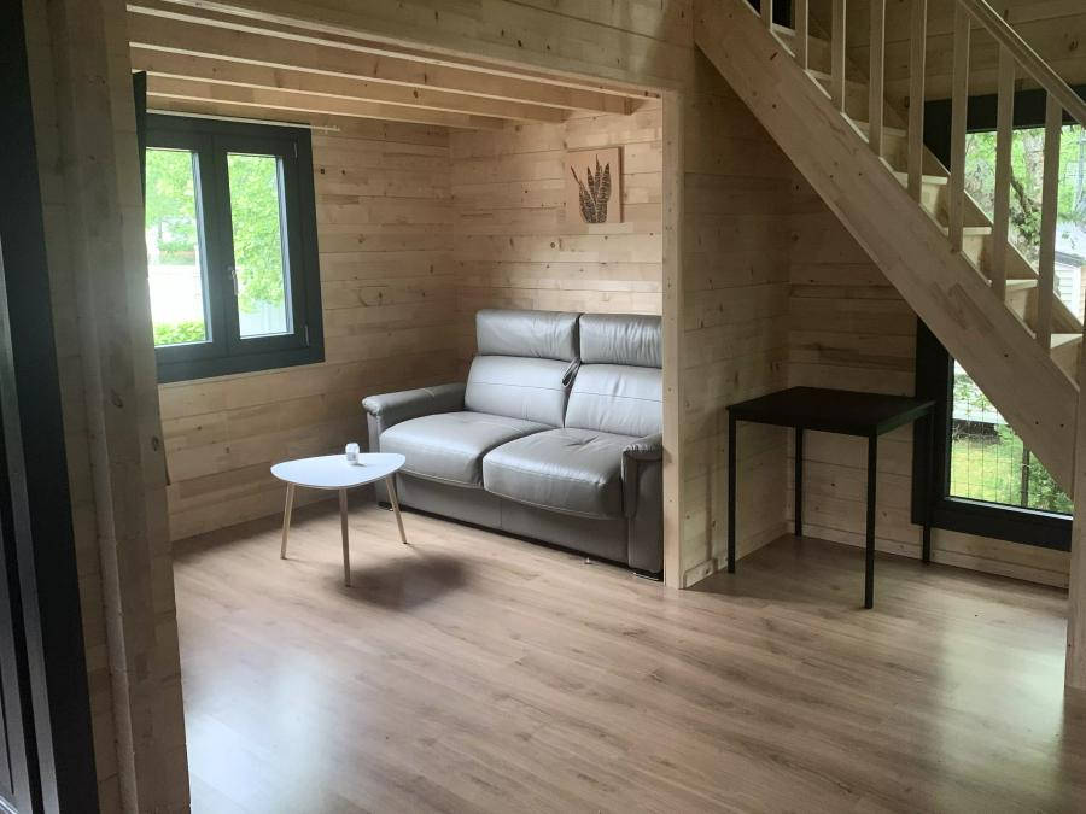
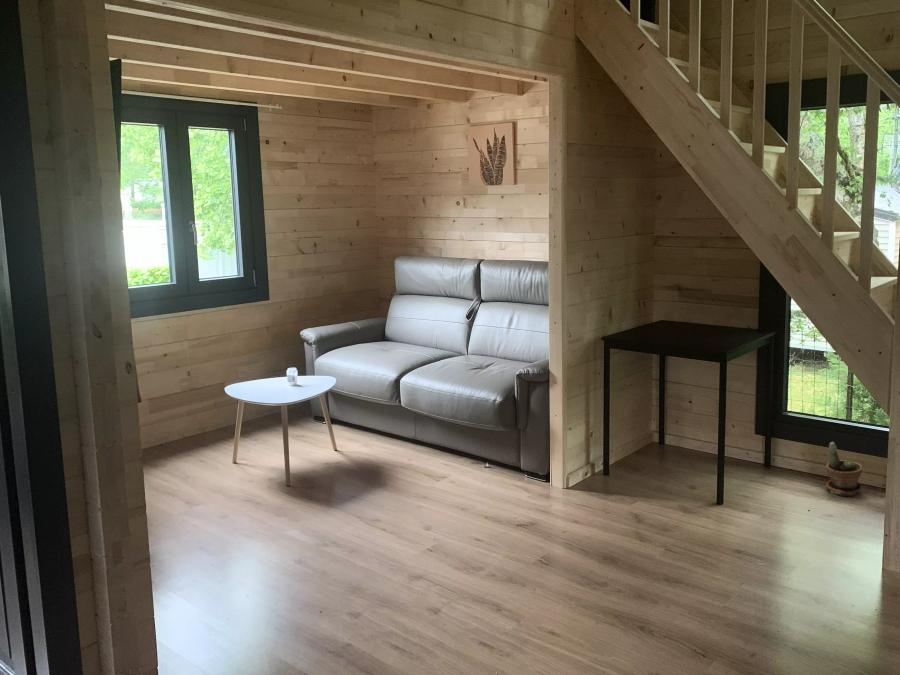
+ potted plant [825,441,863,497]
